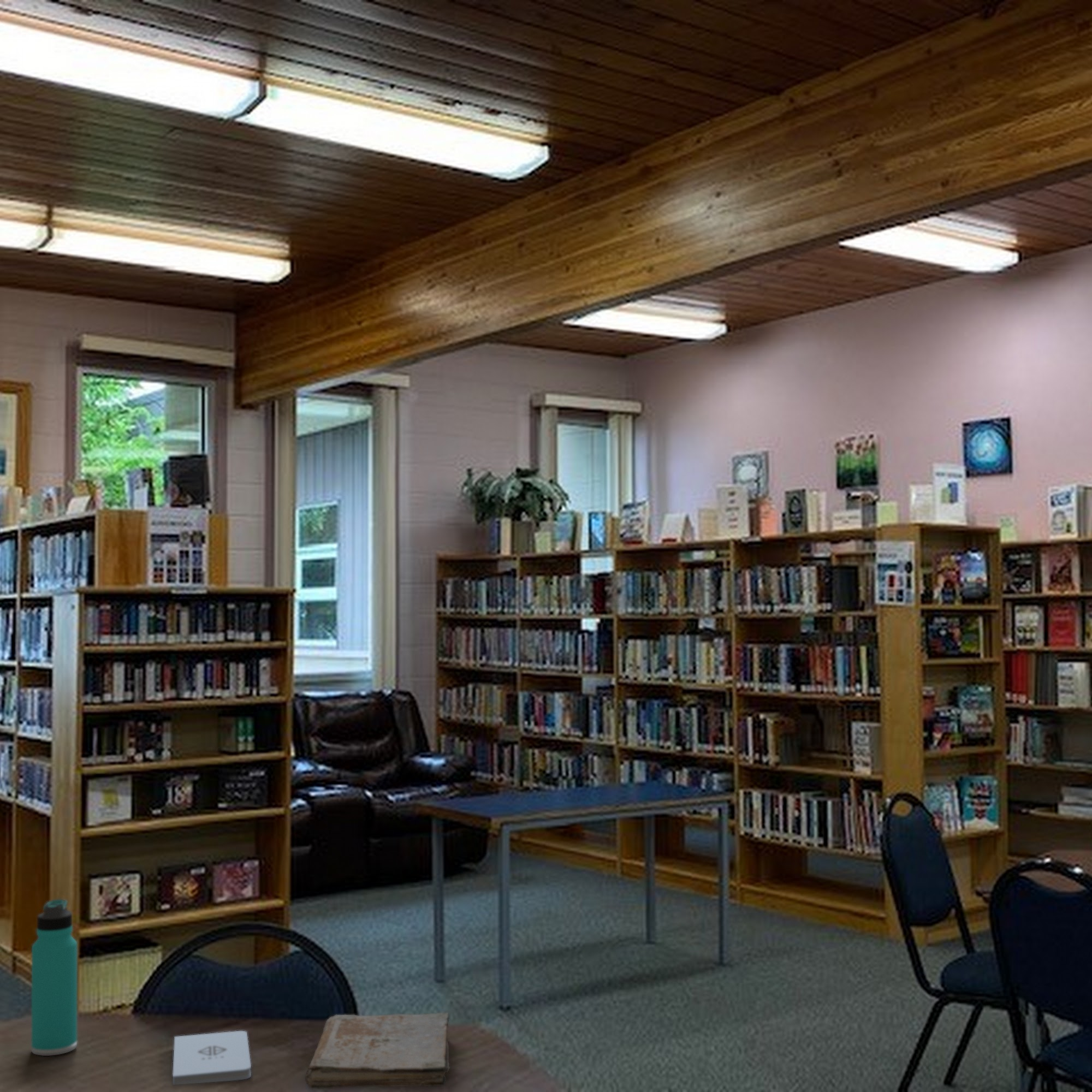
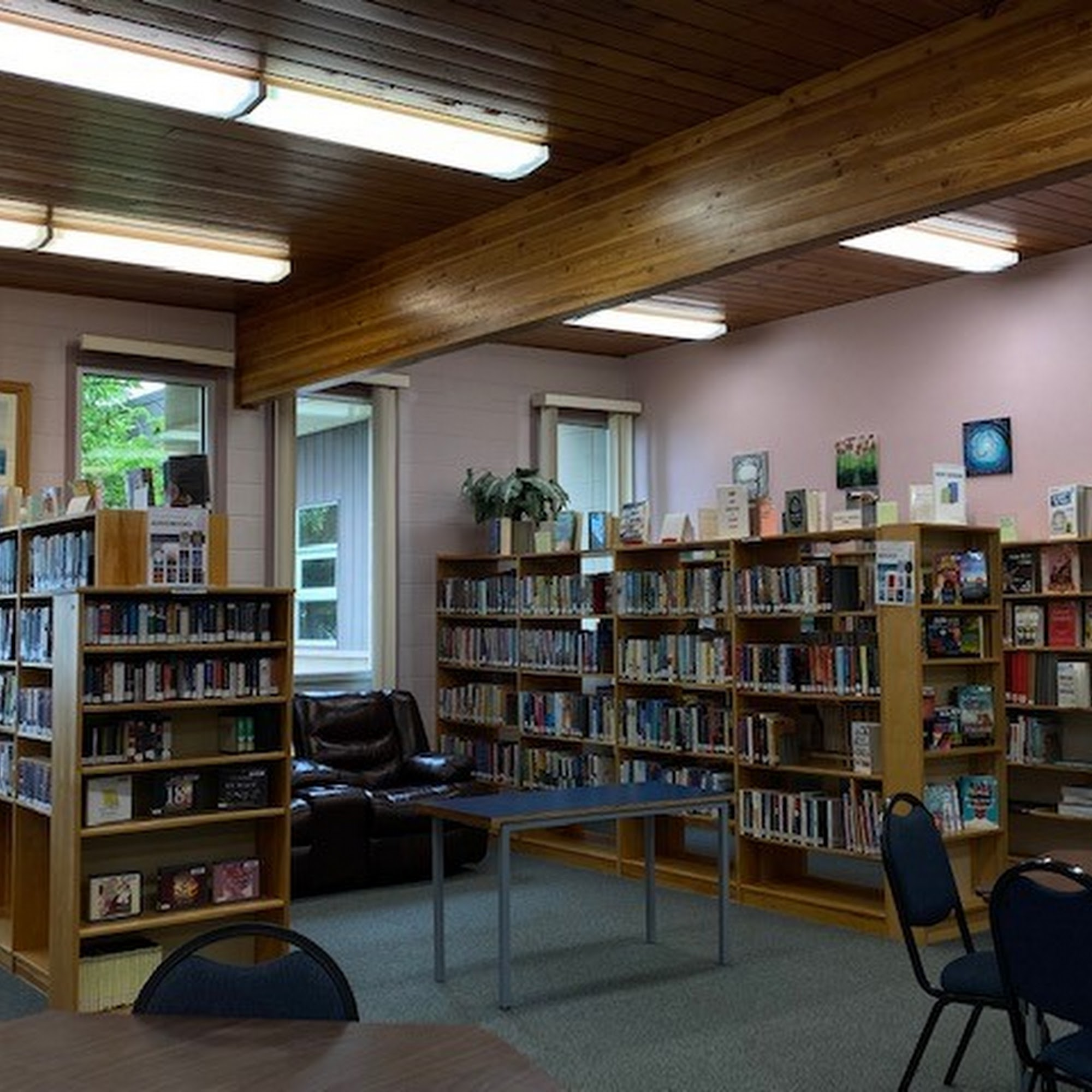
- notepad [172,1030,252,1085]
- thermos bottle [31,899,78,1057]
- book [305,1012,450,1090]
